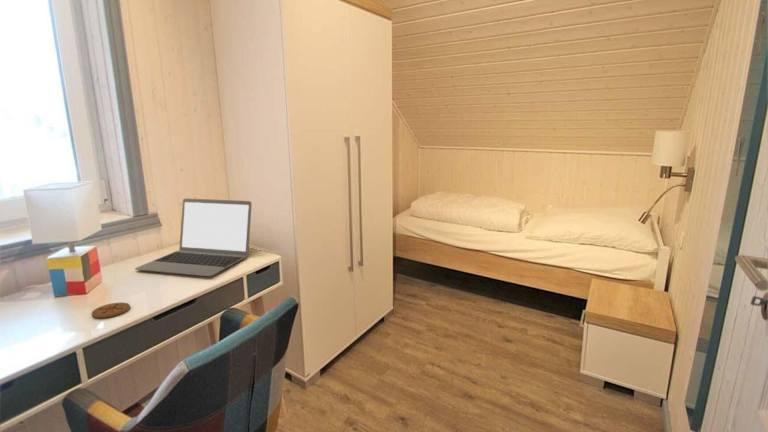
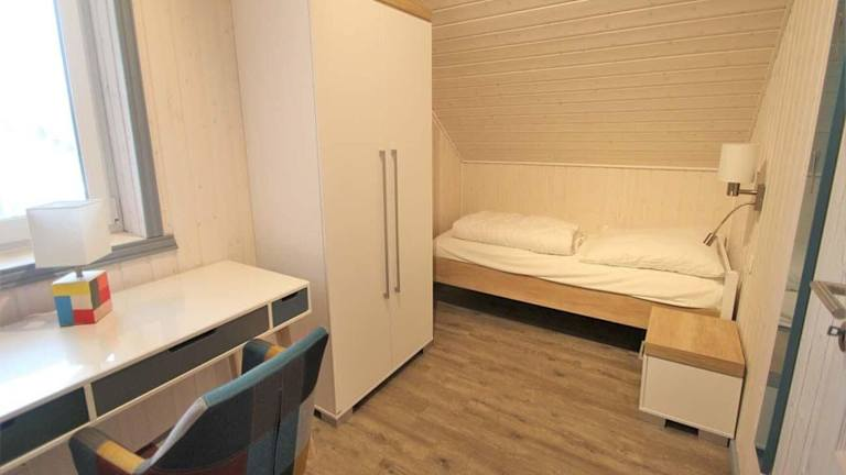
- coaster [91,301,131,319]
- laptop [134,197,253,278]
